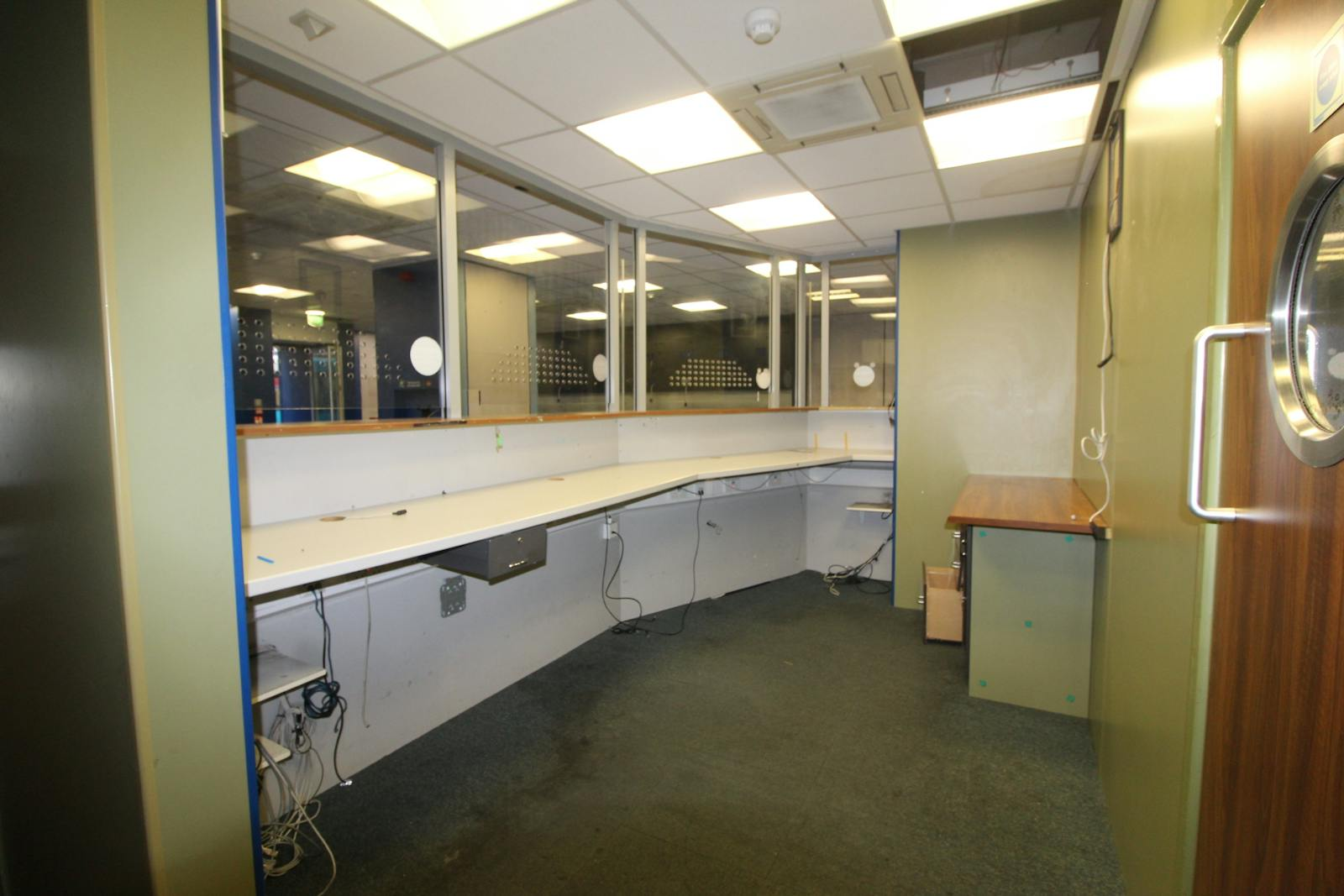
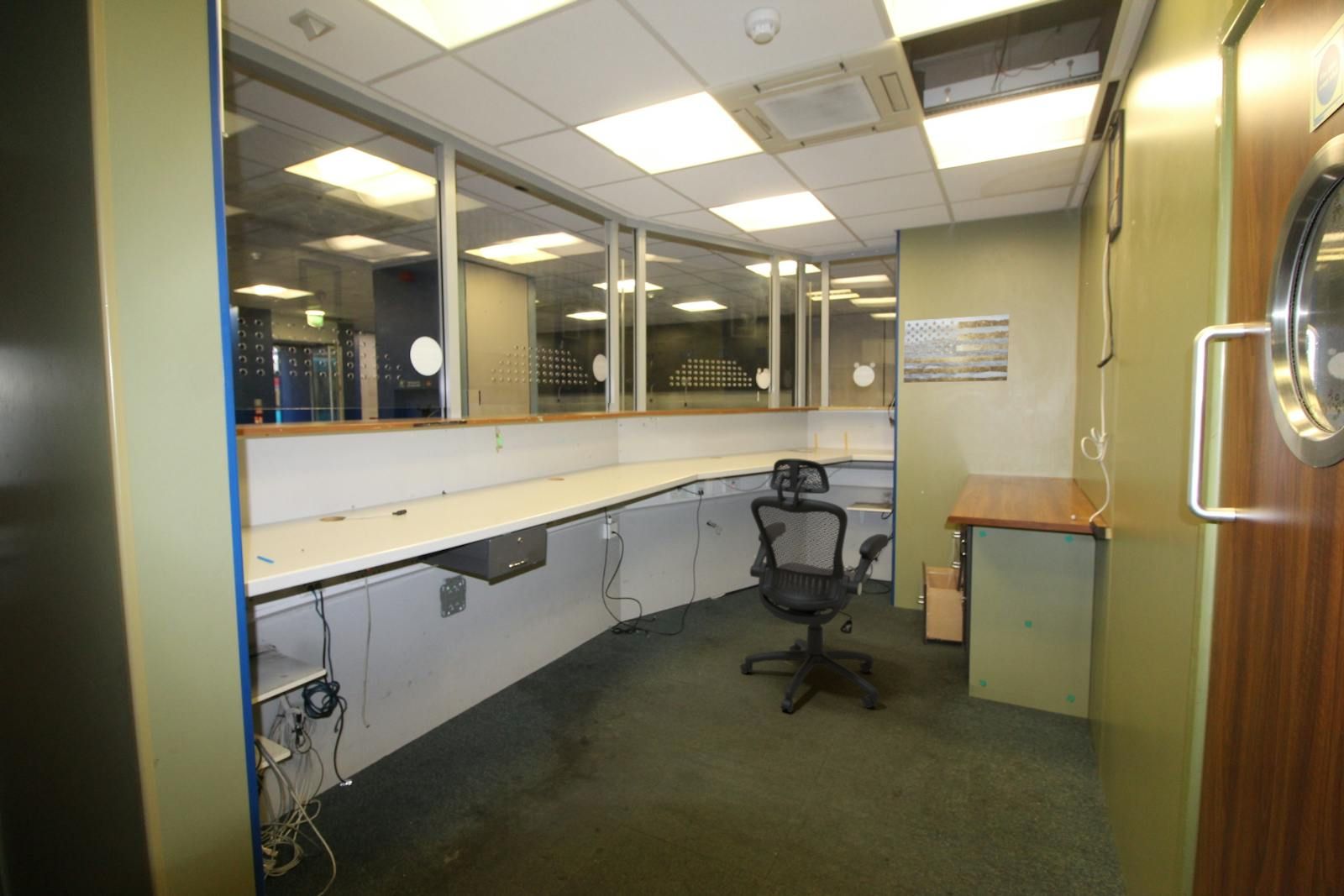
+ wall art [903,313,1011,384]
+ chair [739,458,890,713]
